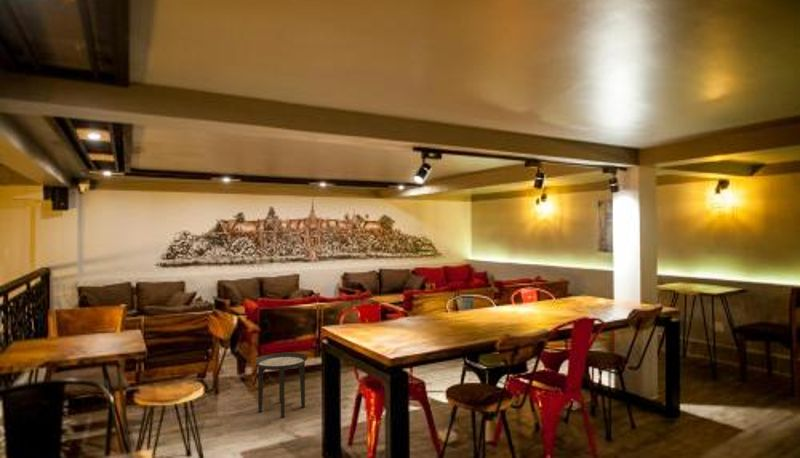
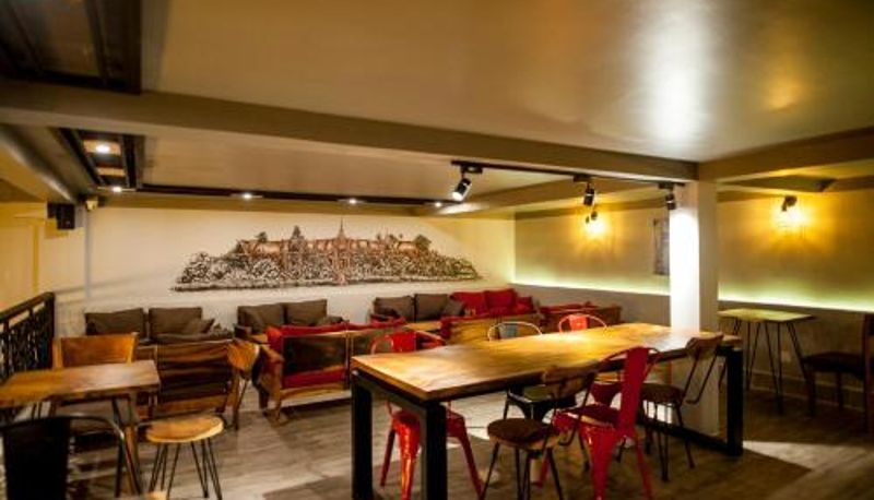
- side table [253,352,309,419]
